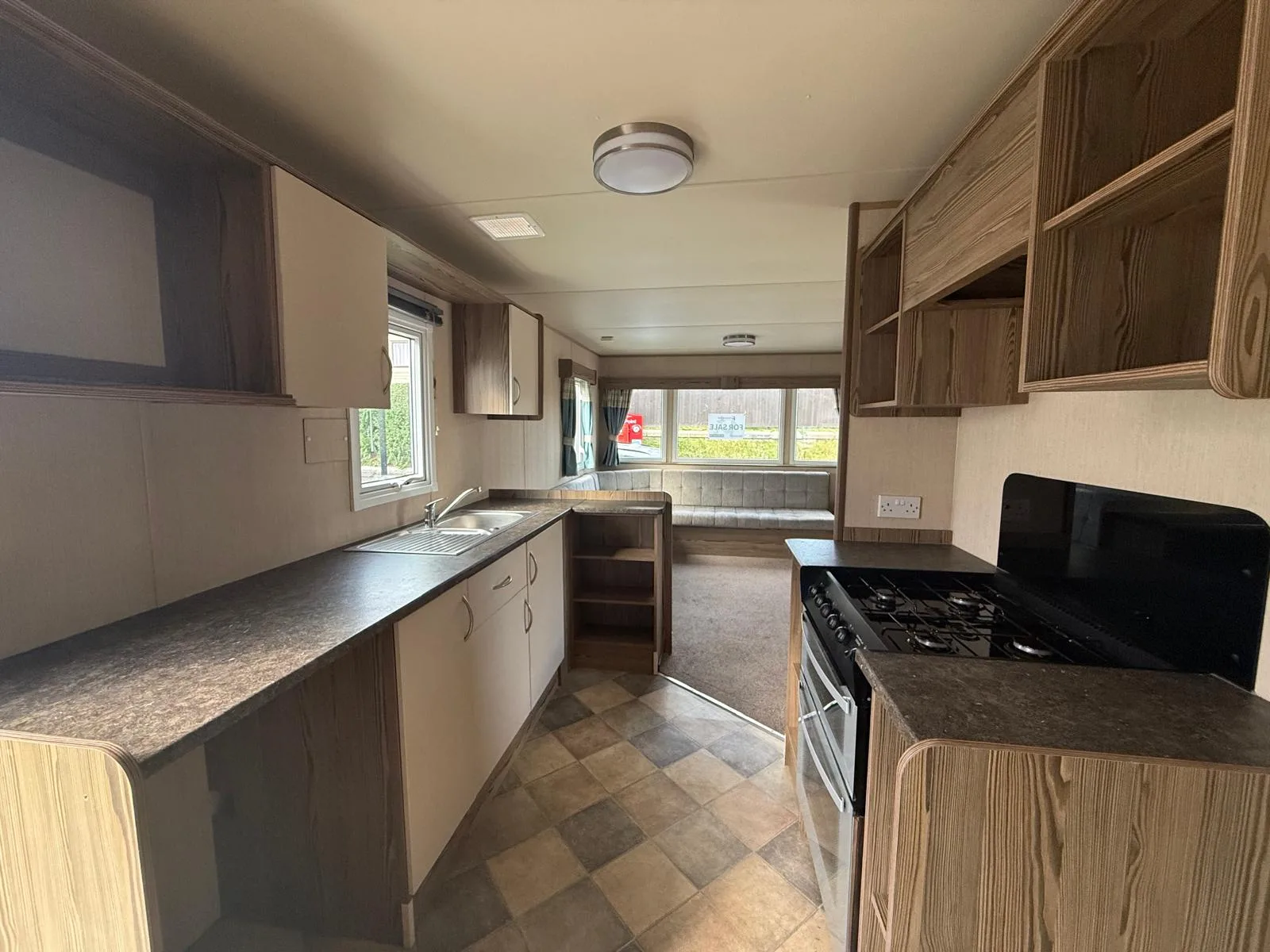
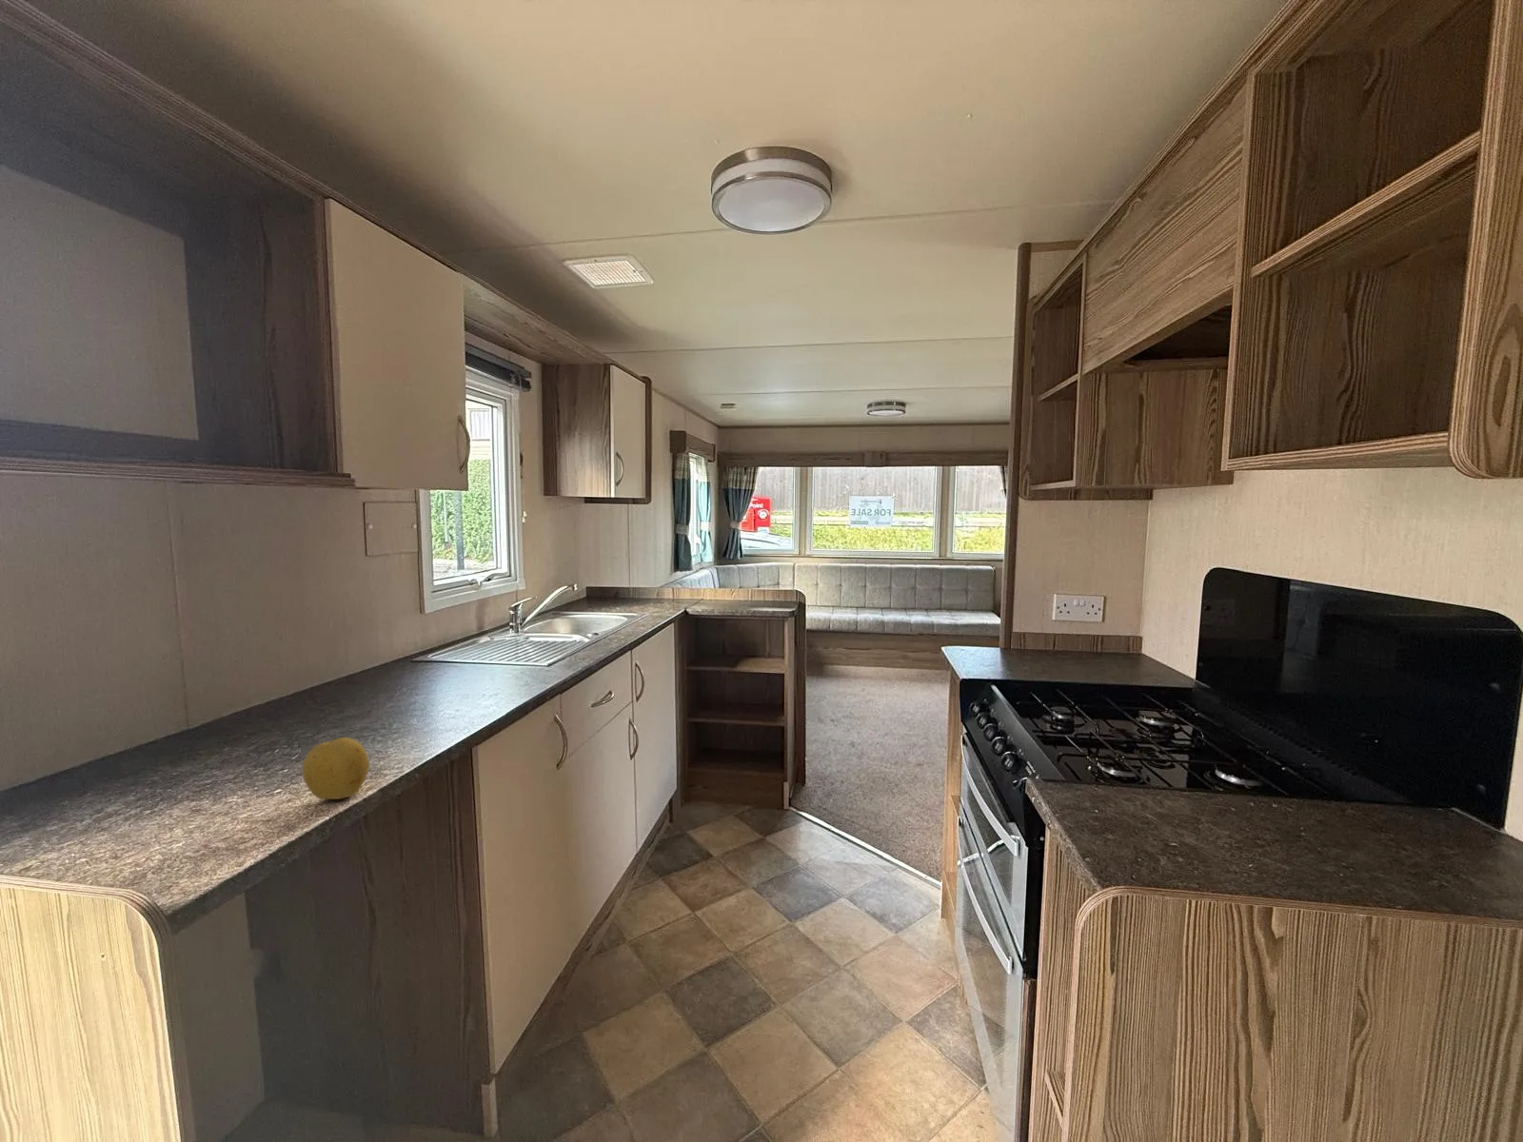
+ fruit [302,737,371,800]
